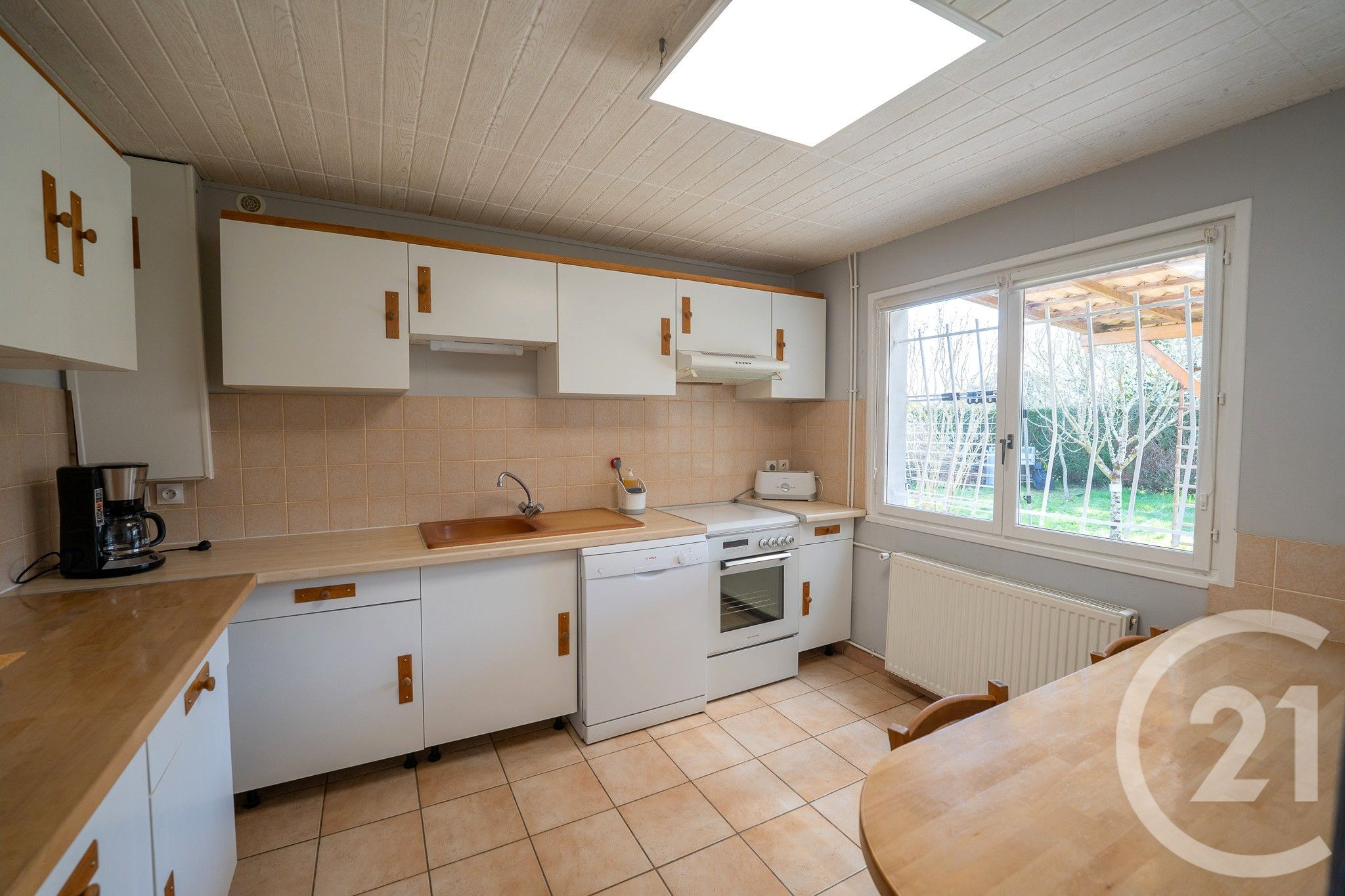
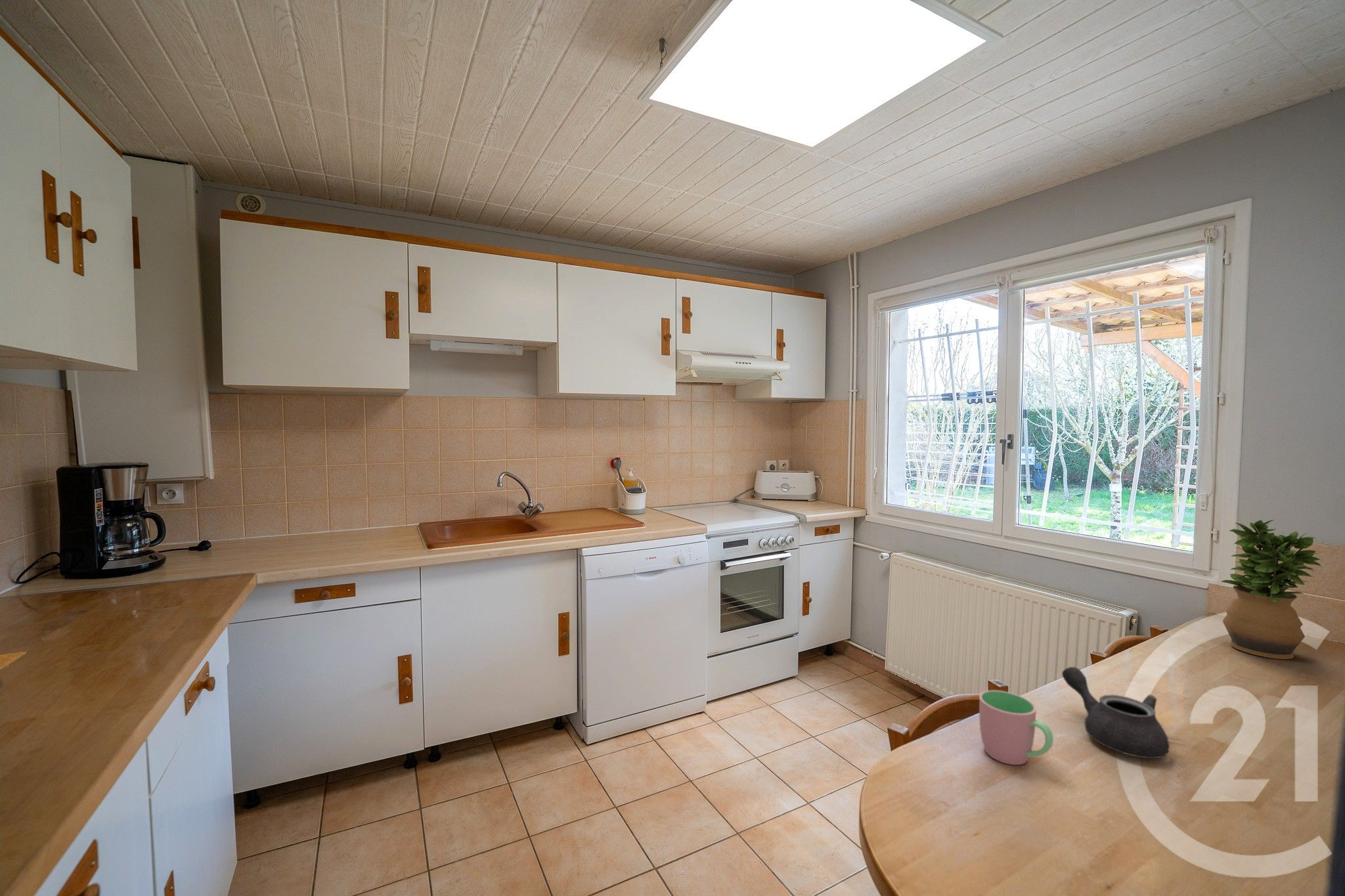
+ teapot [1061,666,1170,759]
+ cup [979,690,1054,765]
+ potted plant [1221,519,1321,660]
